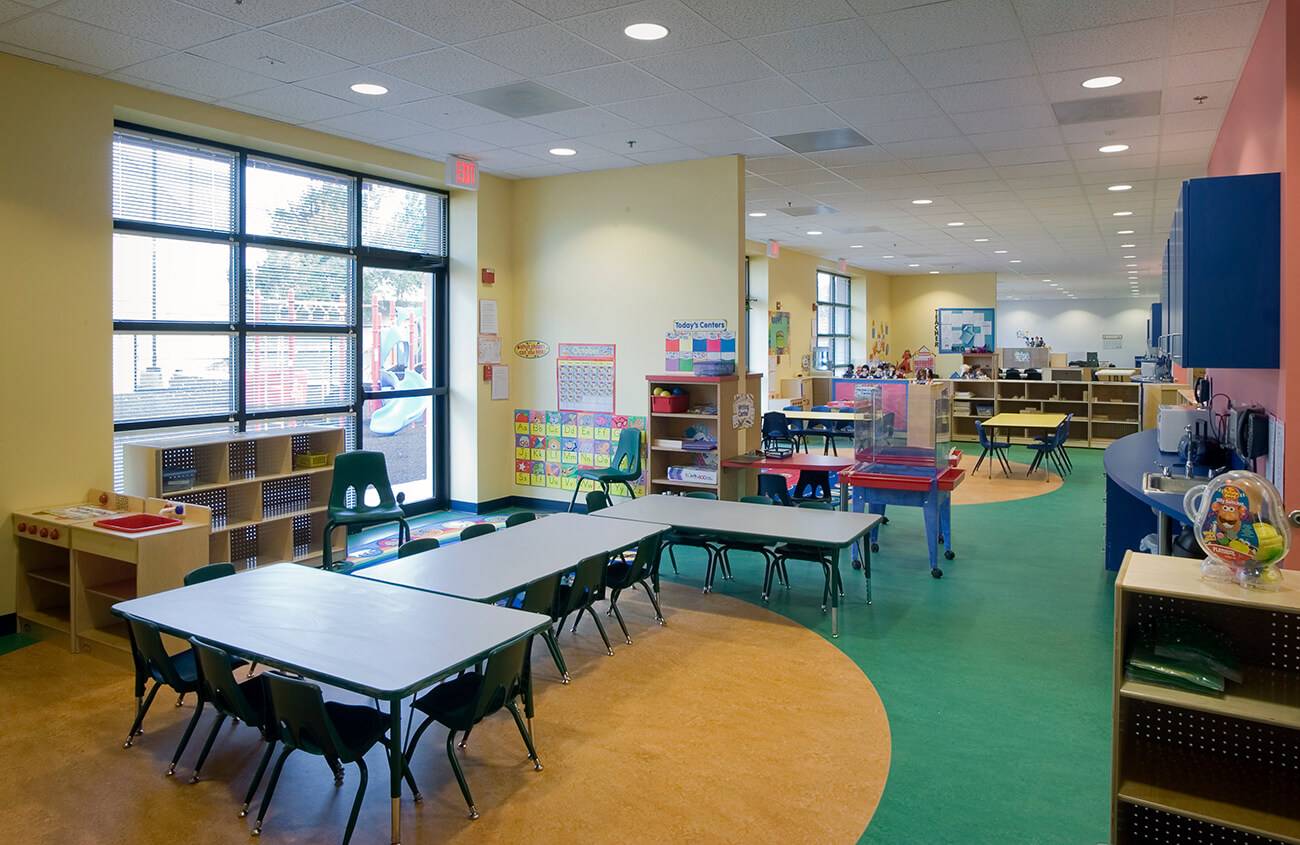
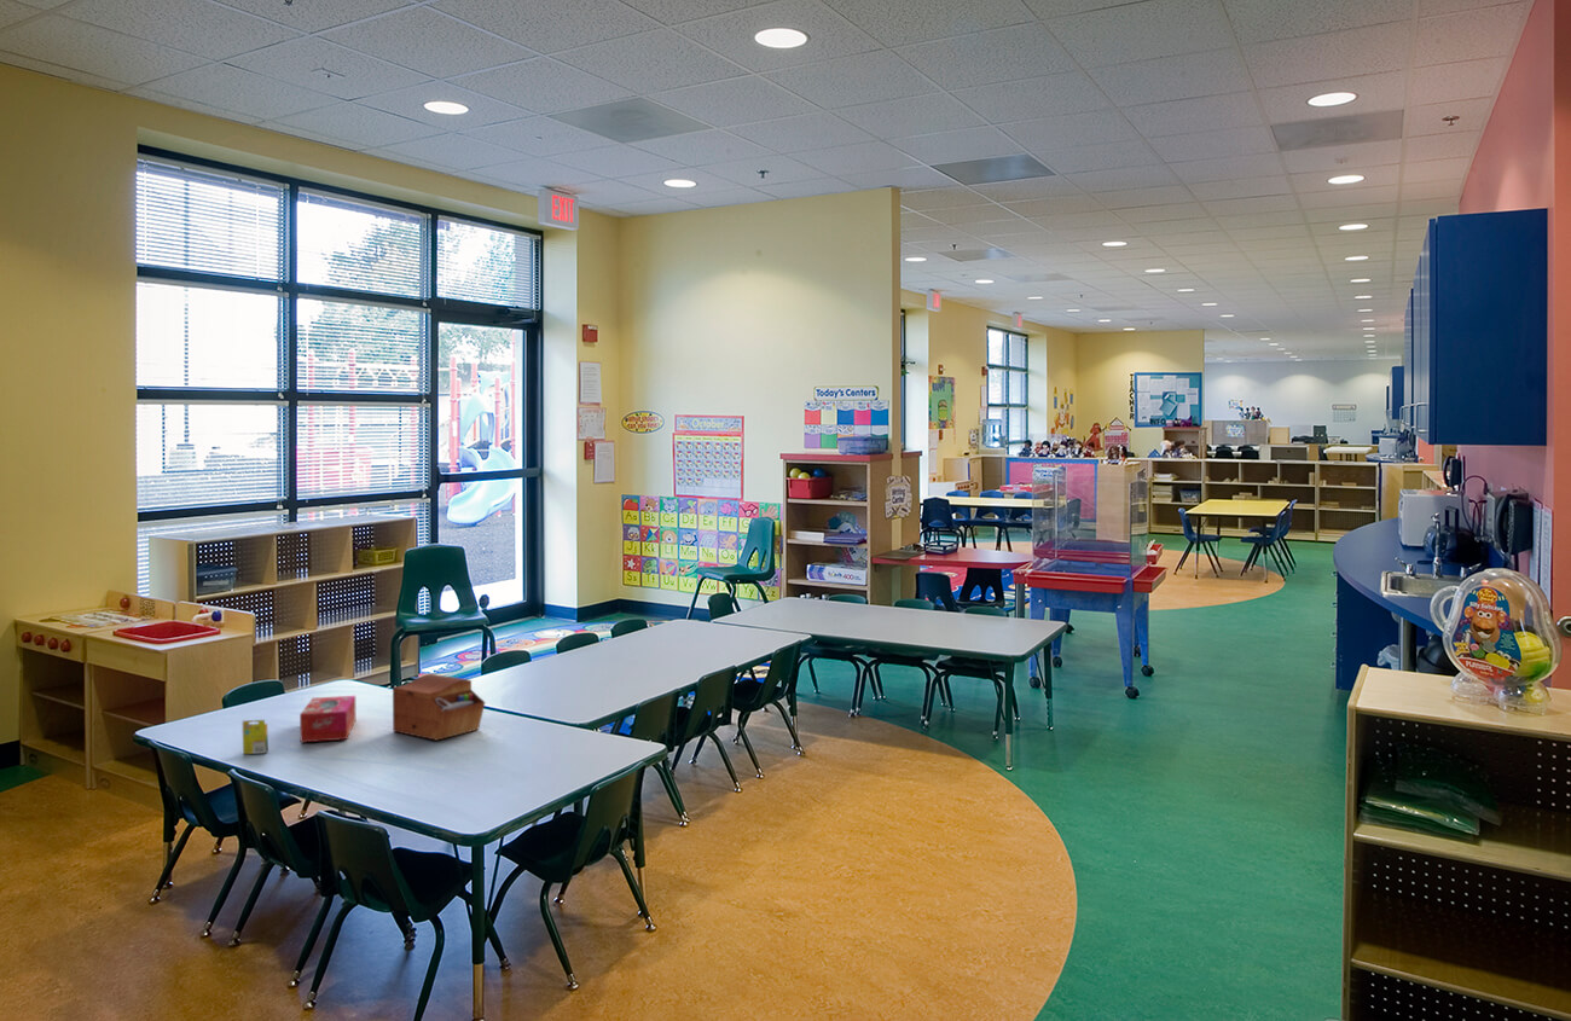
+ crayon box [242,719,269,755]
+ tissue box [298,695,356,743]
+ sewing box [392,673,486,742]
